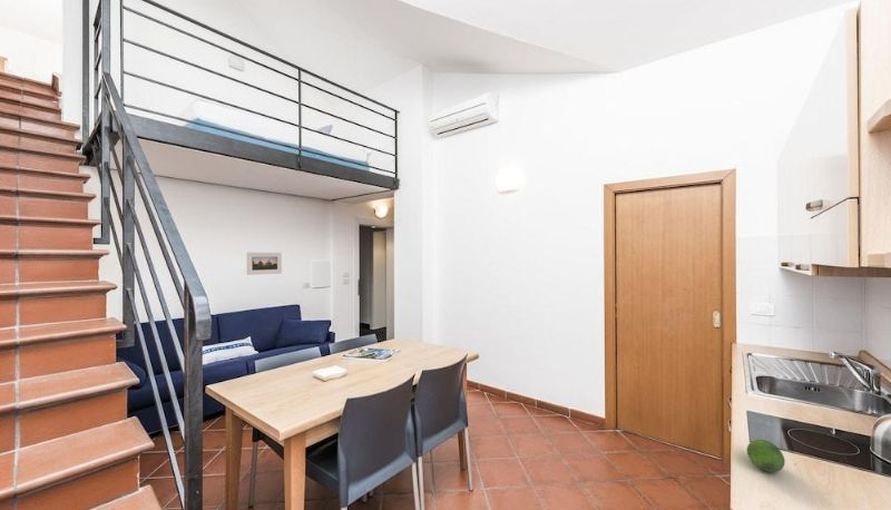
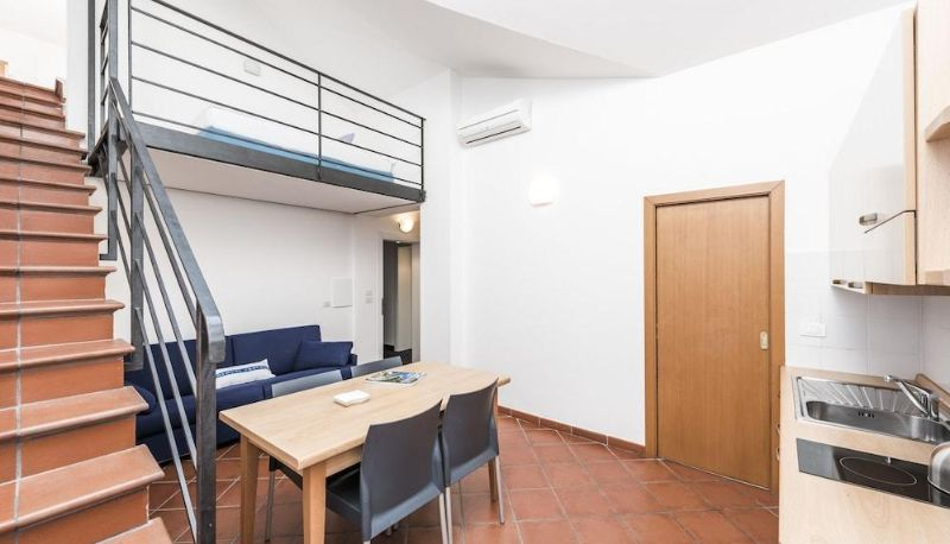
- fruit [746,439,786,473]
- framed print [246,252,283,276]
